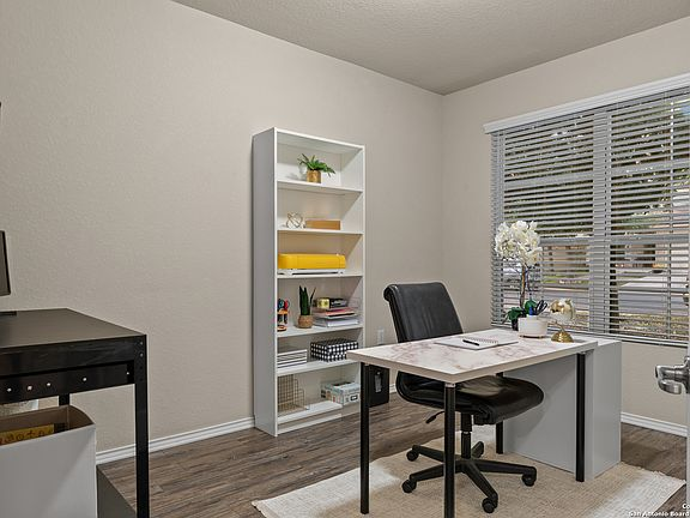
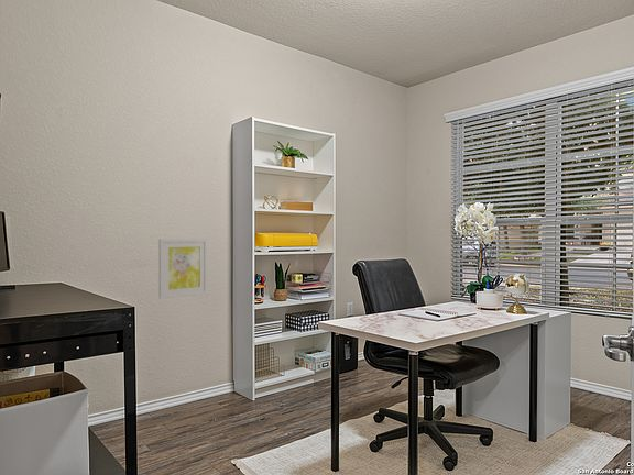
+ wall art [157,238,209,300]
